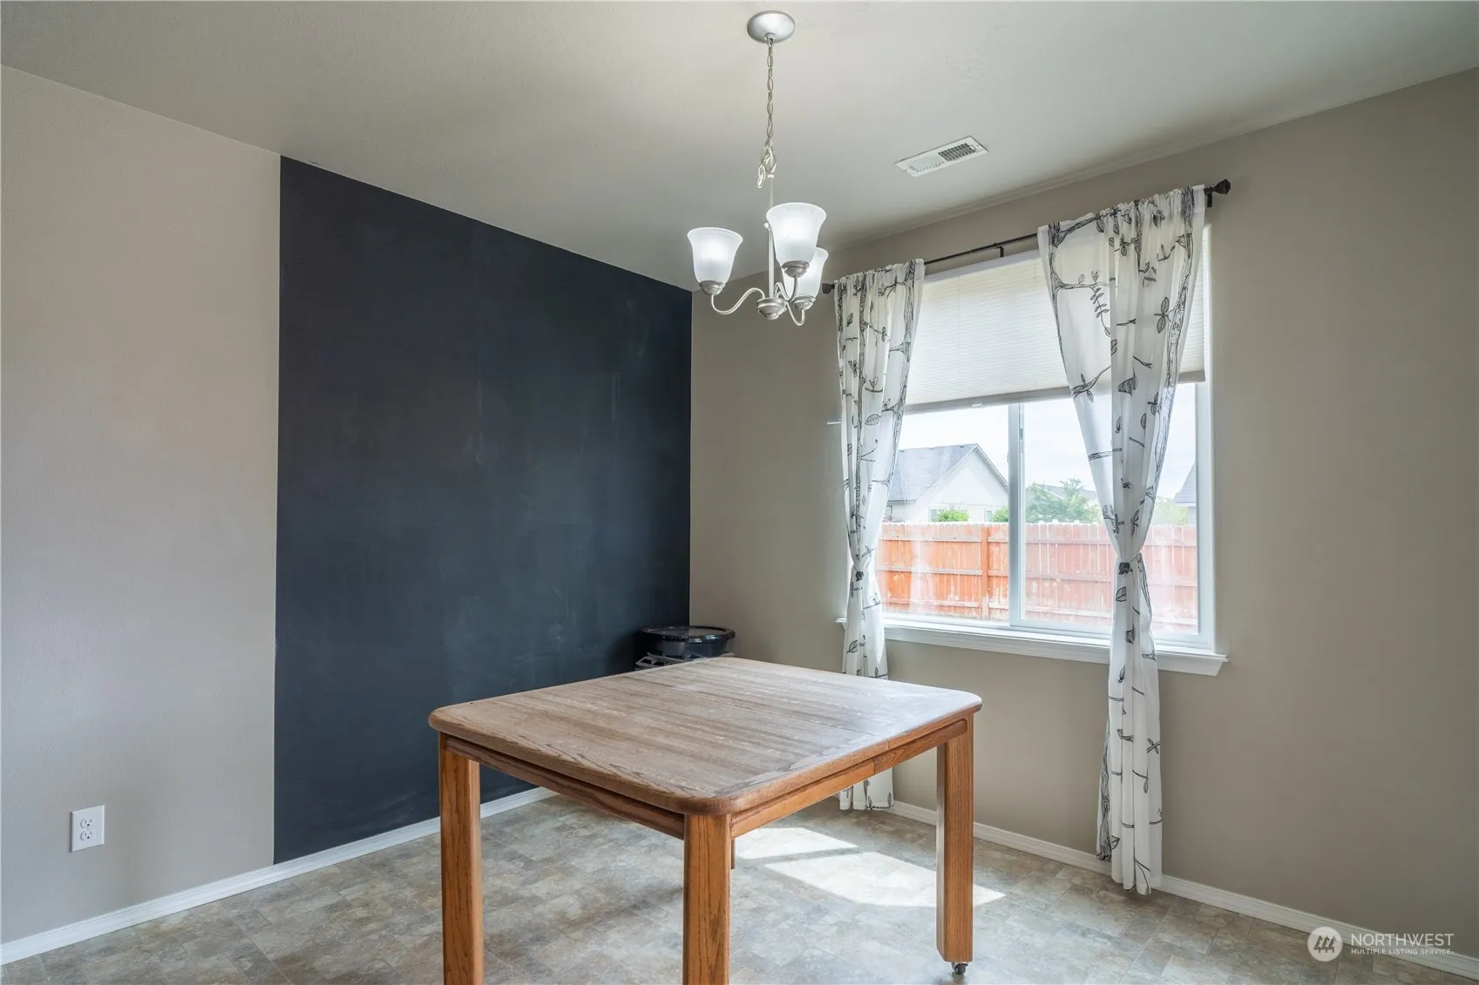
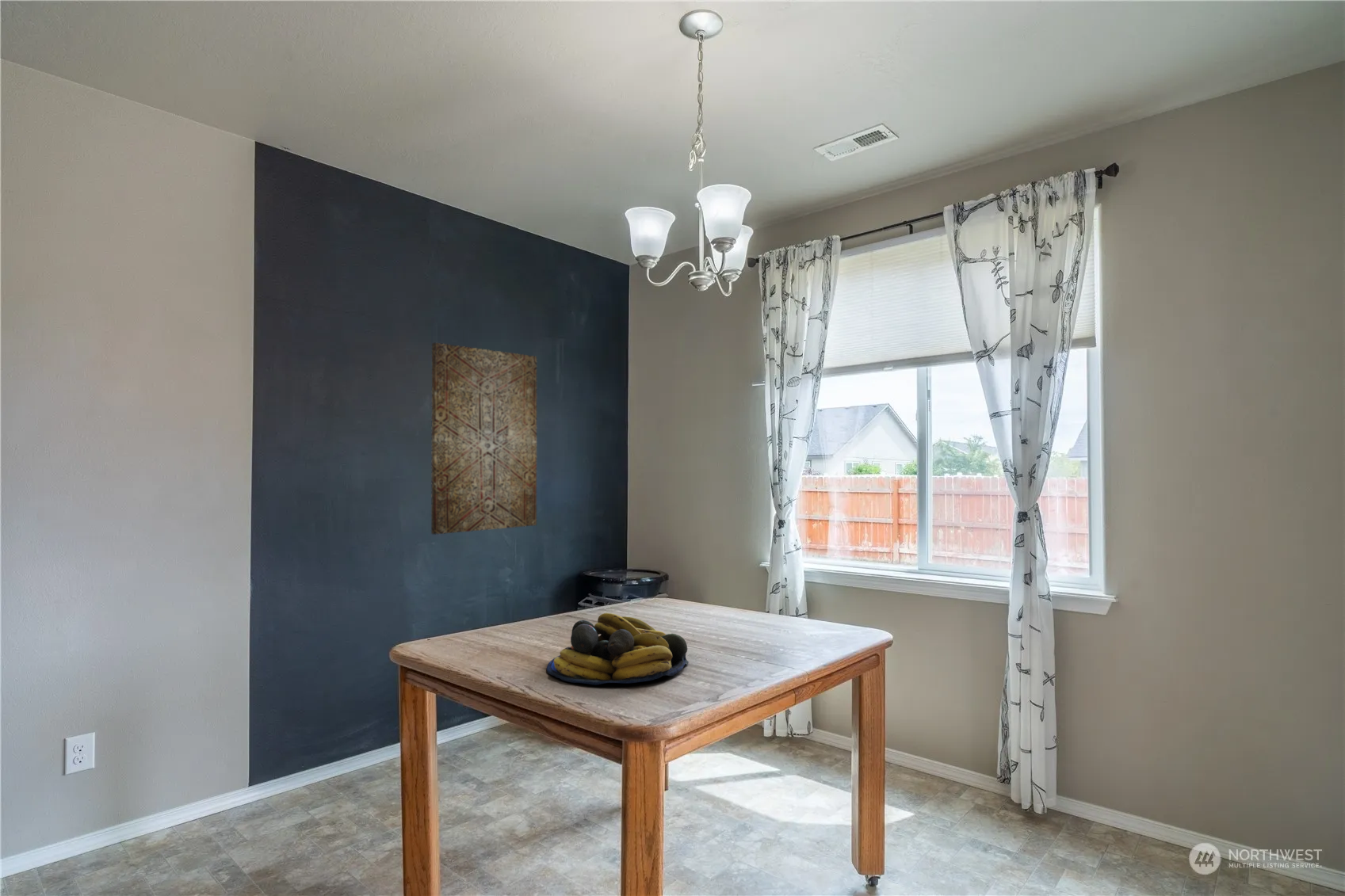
+ wall art [430,342,537,536]
+ fruit bowl [546,612,690,686]
